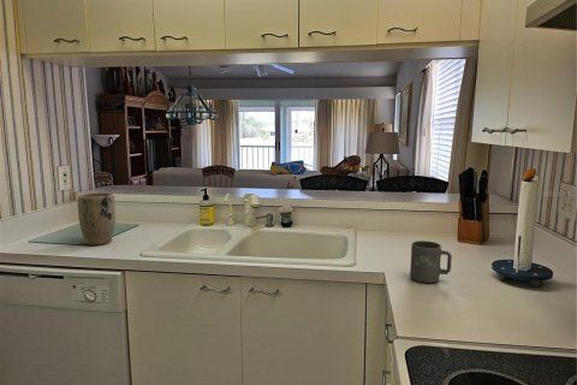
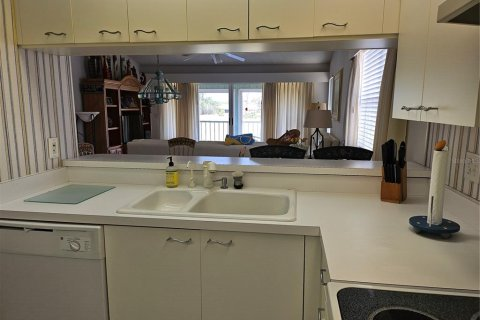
- mug [409,239,453,284]
- plant pot [77,191,117,247]
